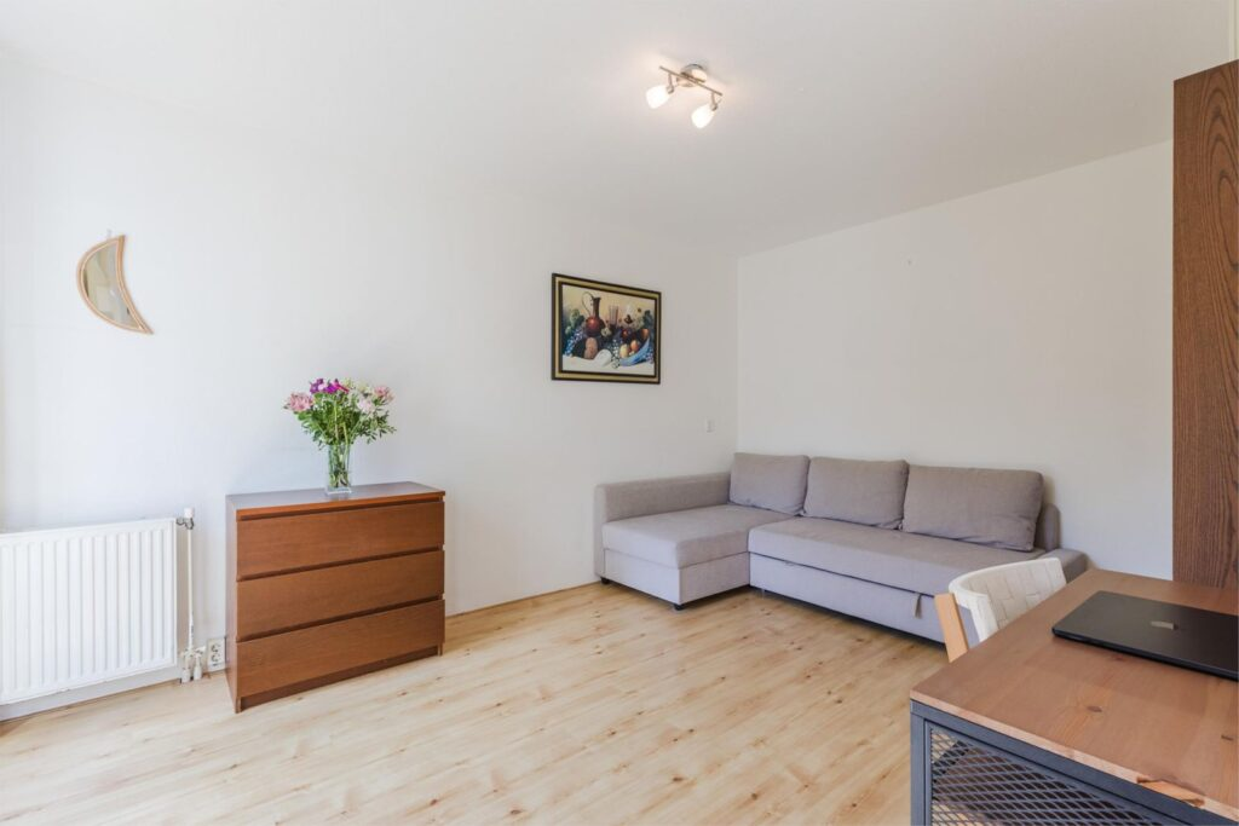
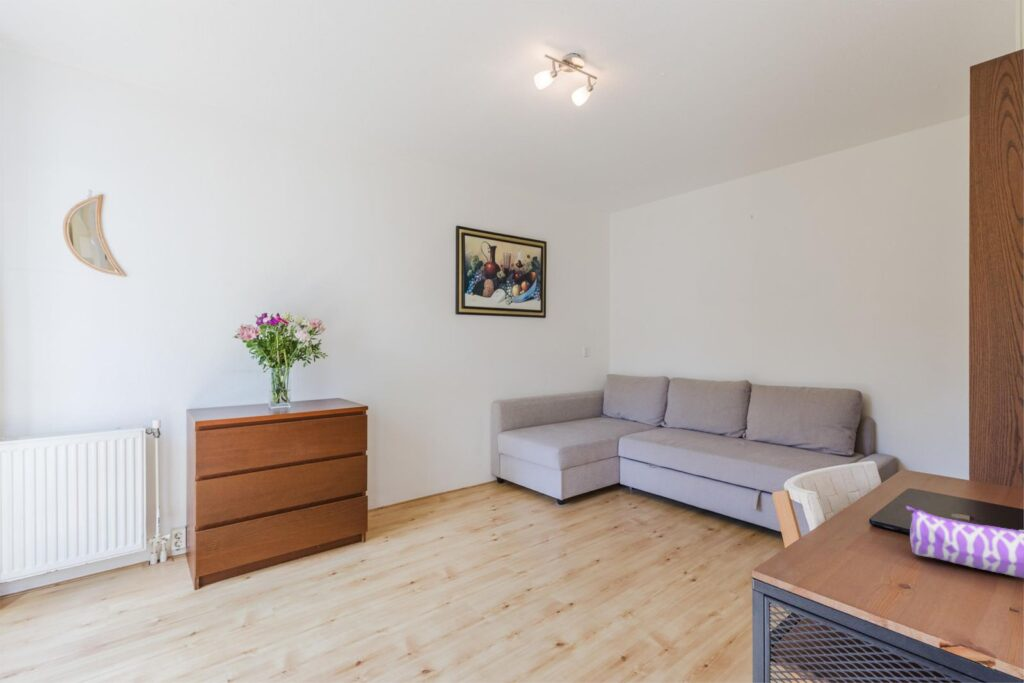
+ pencil case [905,505,1024,579]
